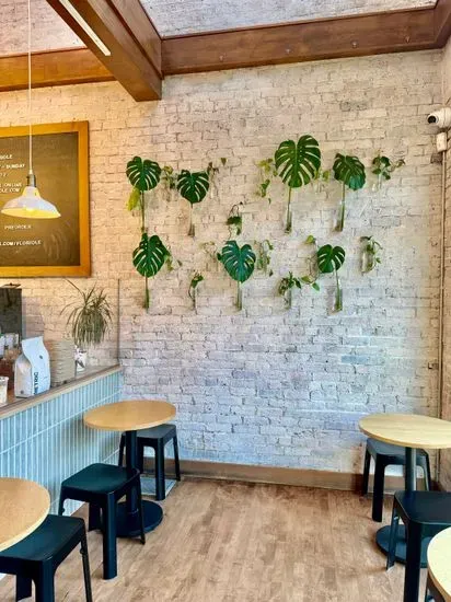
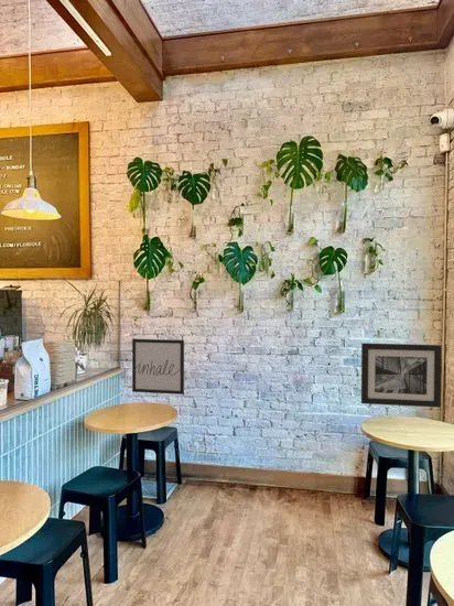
+ wall art [131,338,185,396]
+ wall art [360,342,443,409]
